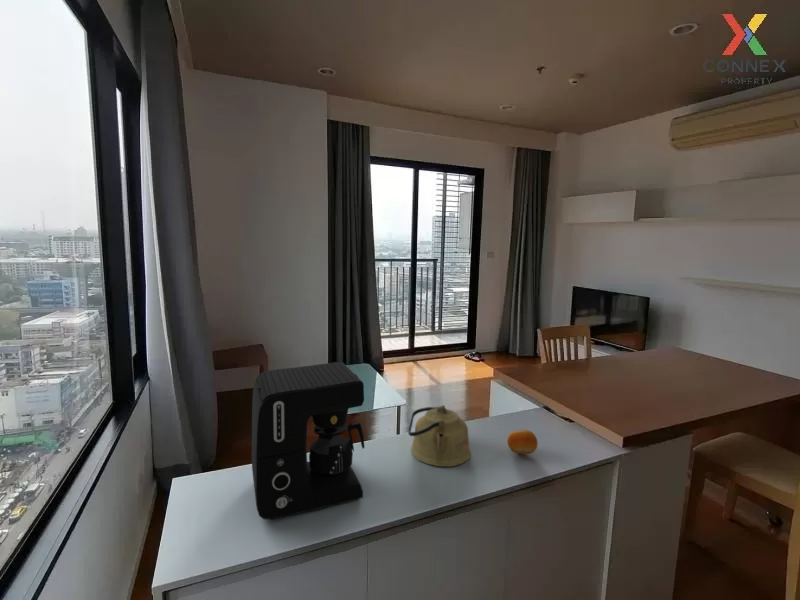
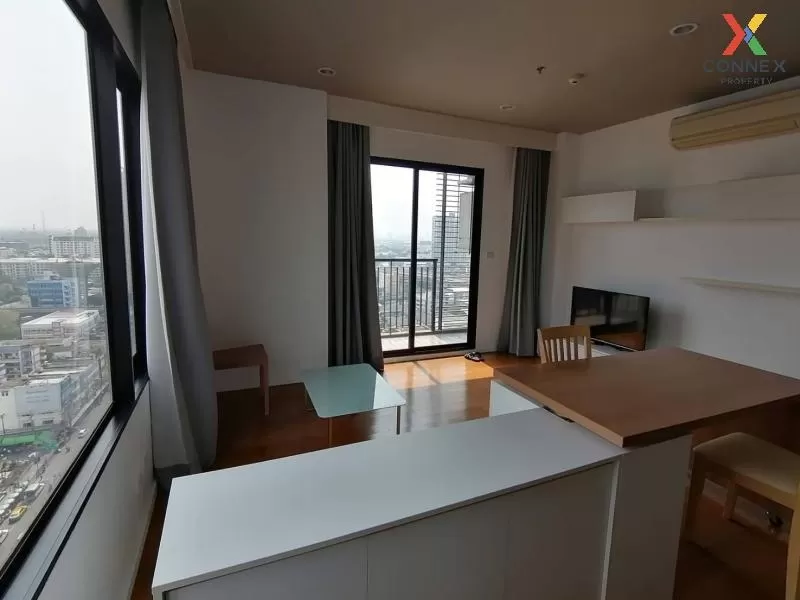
- fruit [506,428,539,455]
- coffee maker [251,361,366,521]
- kettle [407,404,472,467]
